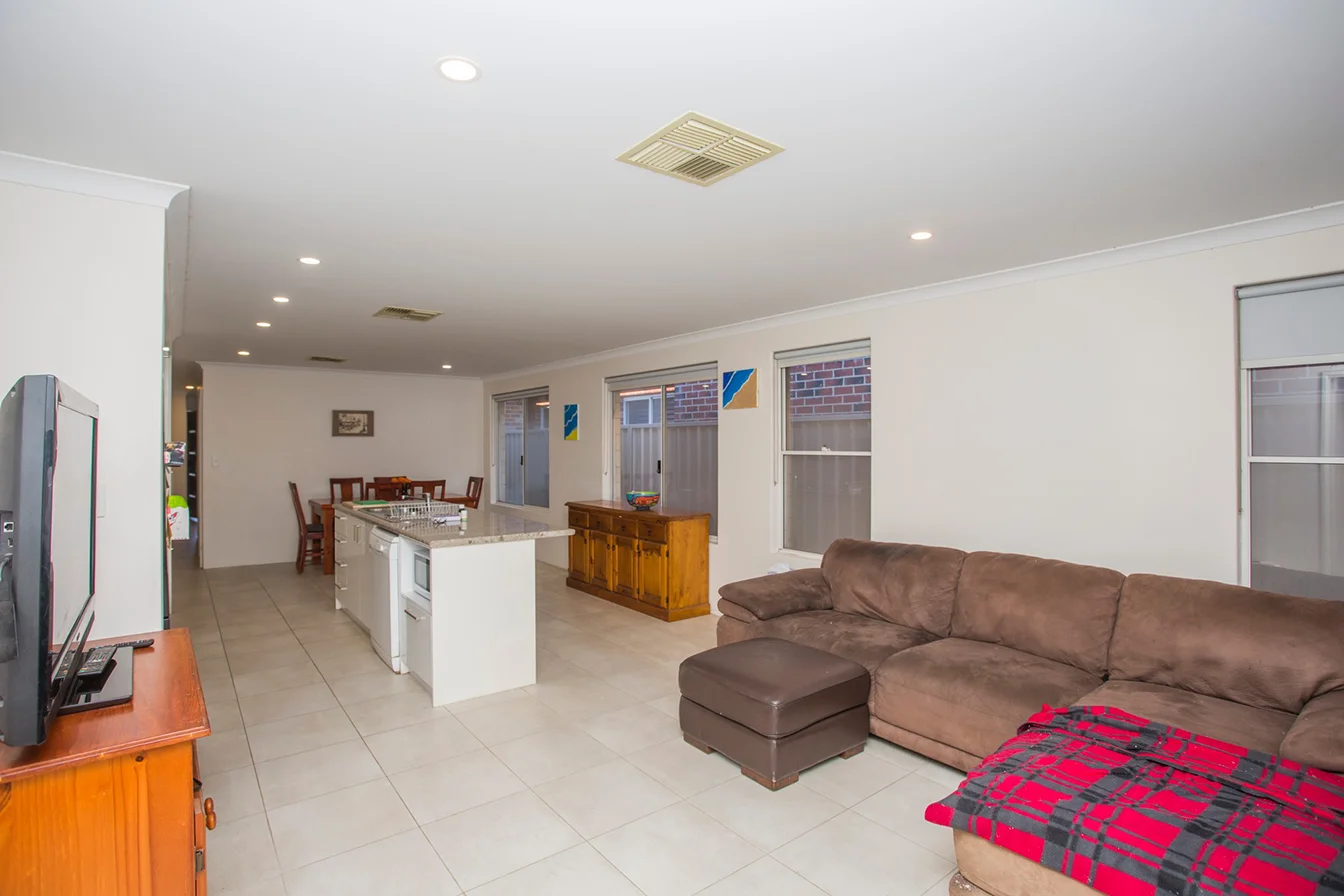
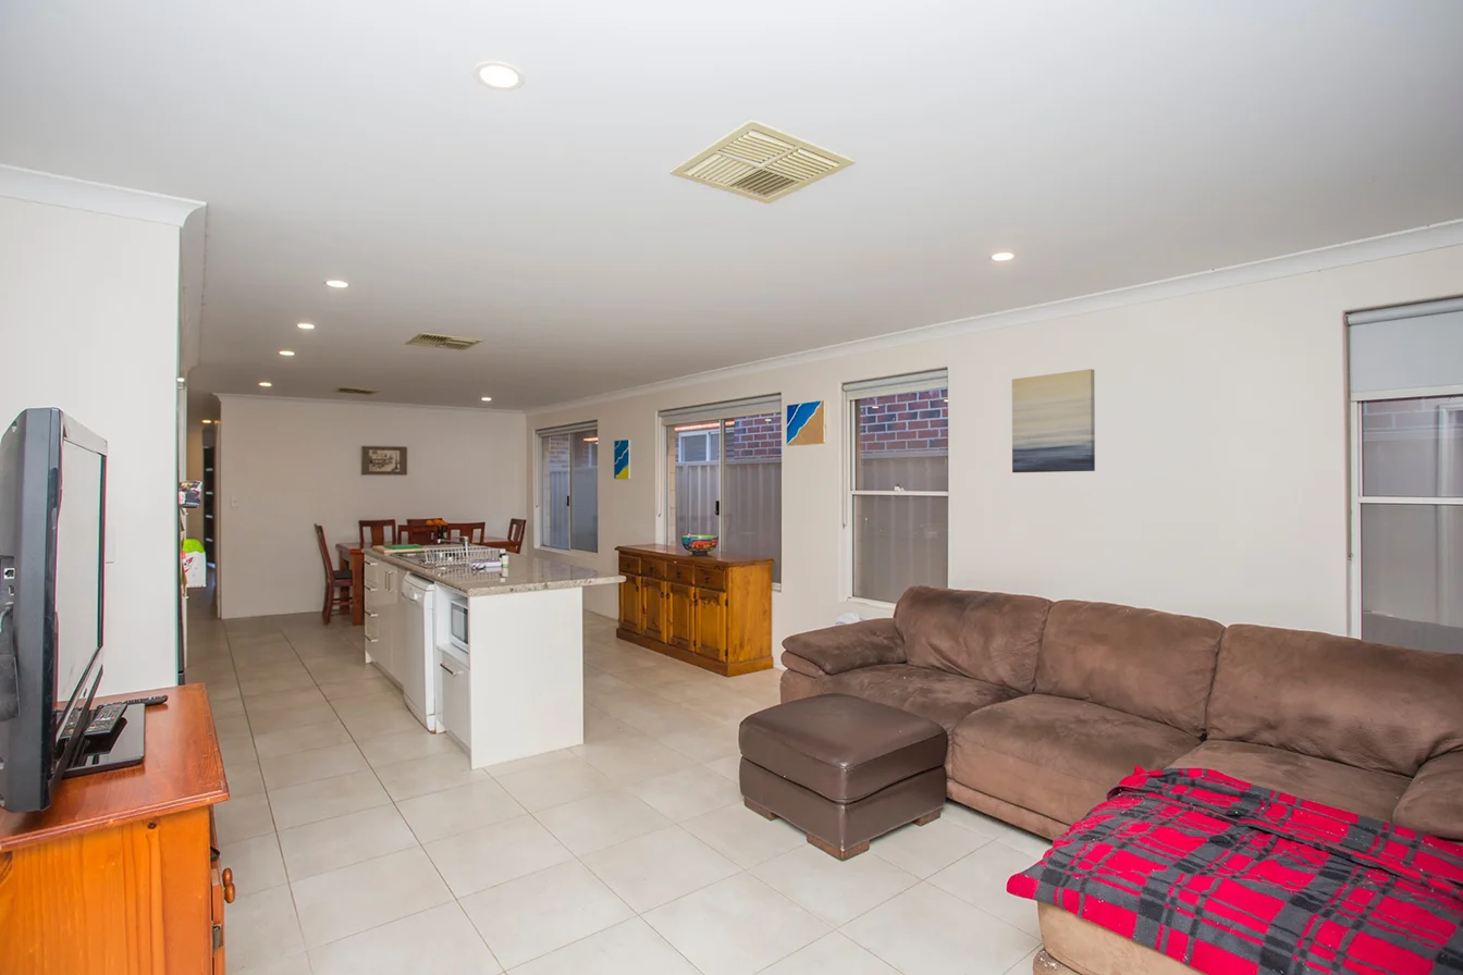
+ wall art [1011,368,1096,473]
